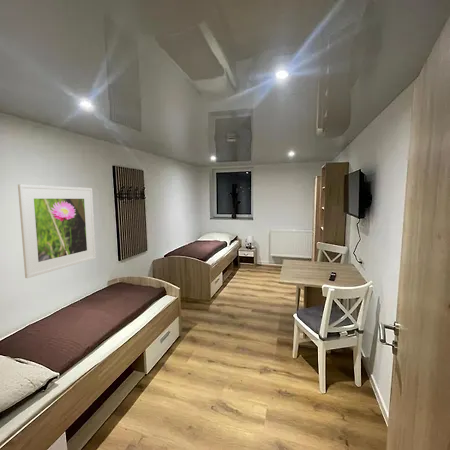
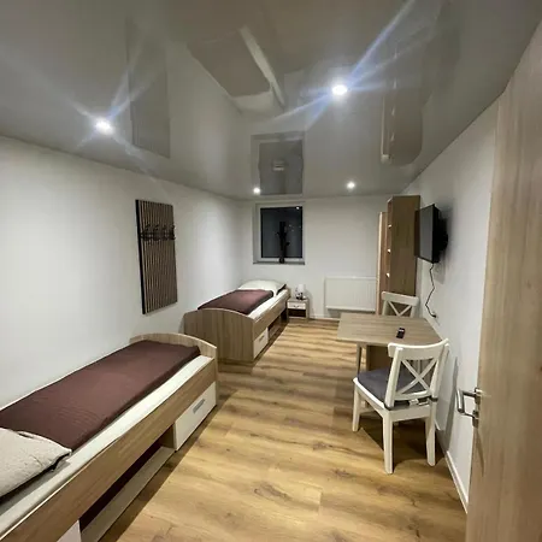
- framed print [17,184,97,279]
